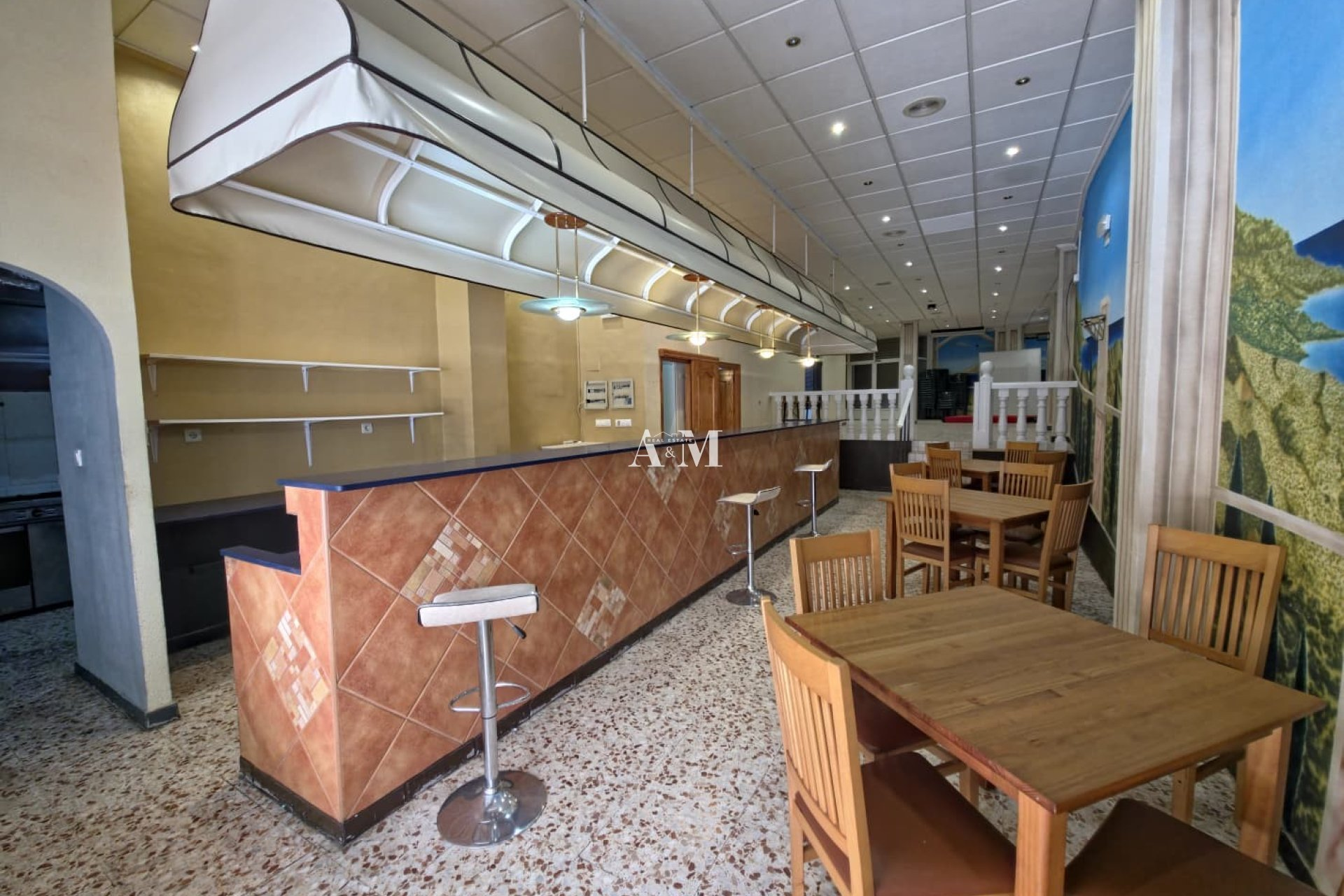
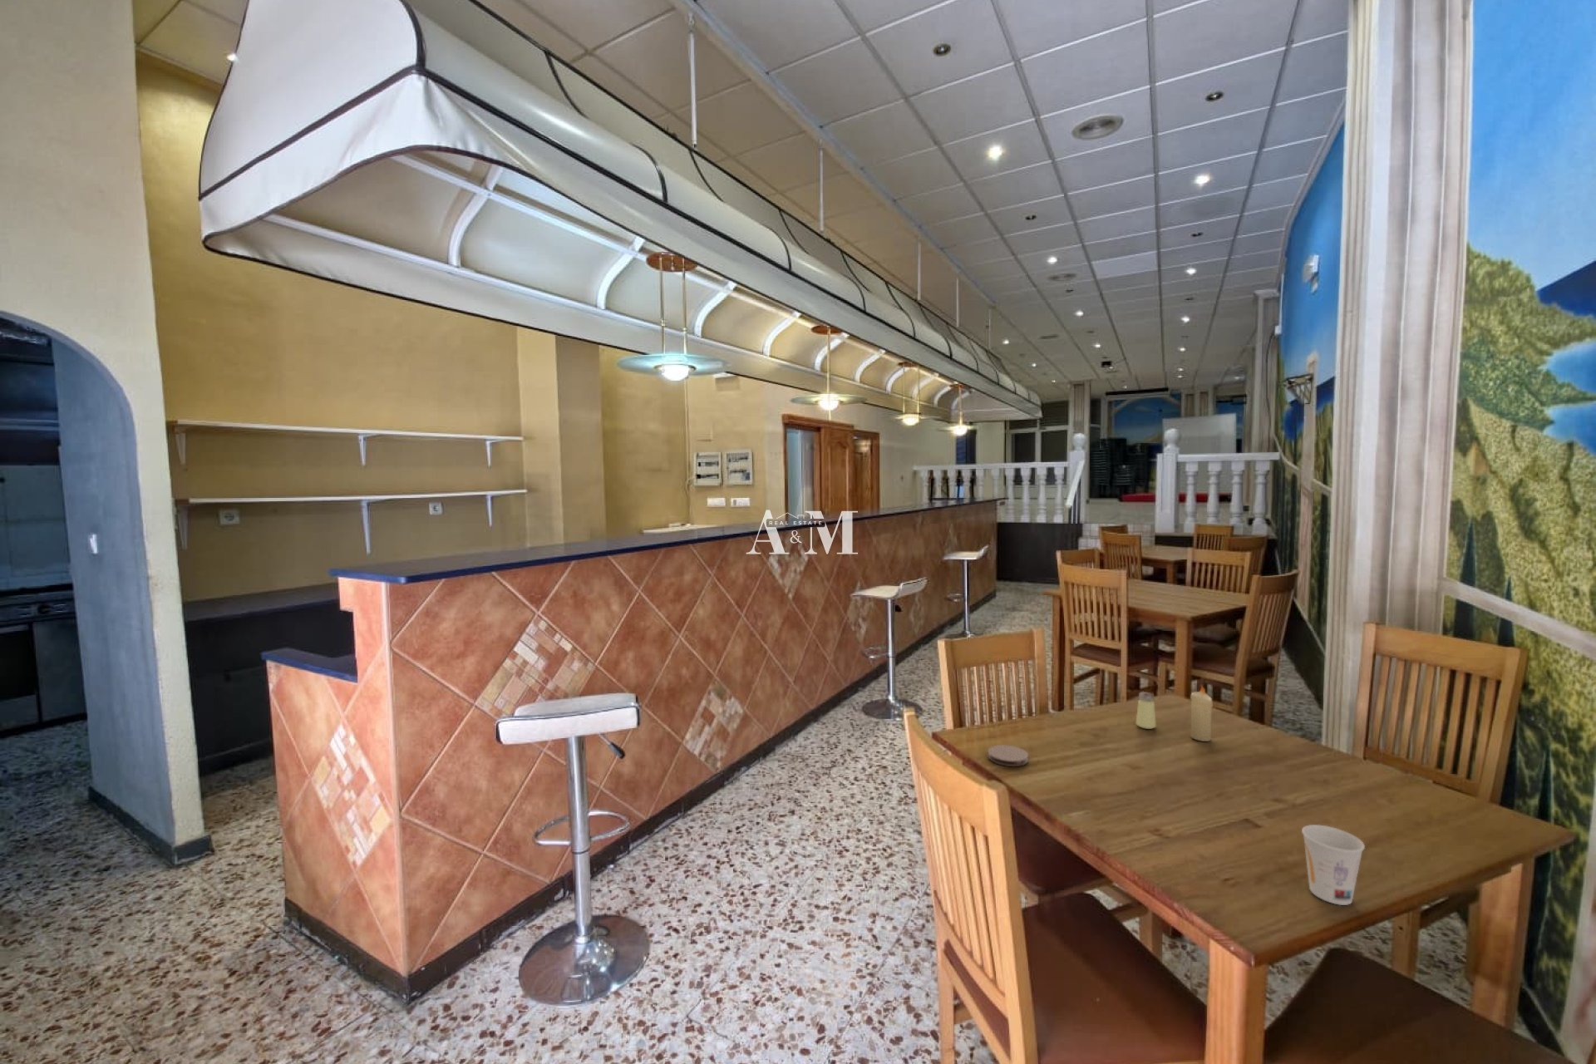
+ cup [1302,824,1366,906]
+ candle [1190,683,1214,742]
+ saltshaker [1135,691,1157,730]
+ coaster [987,743,1030,767]
